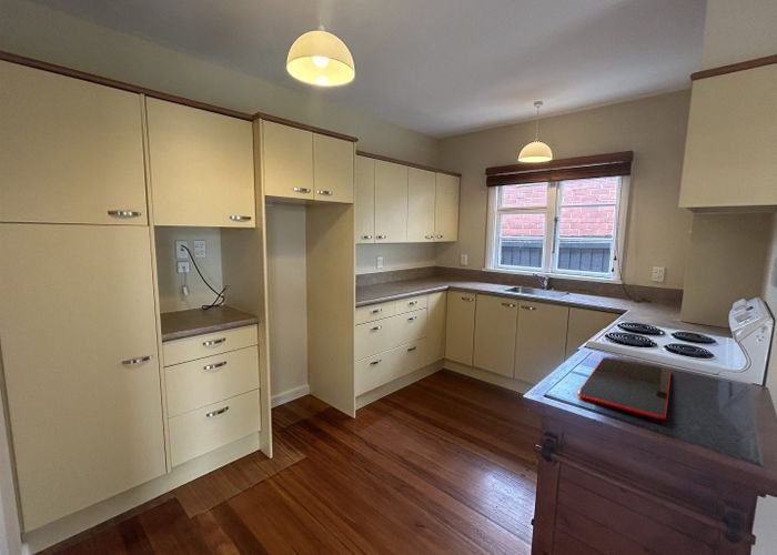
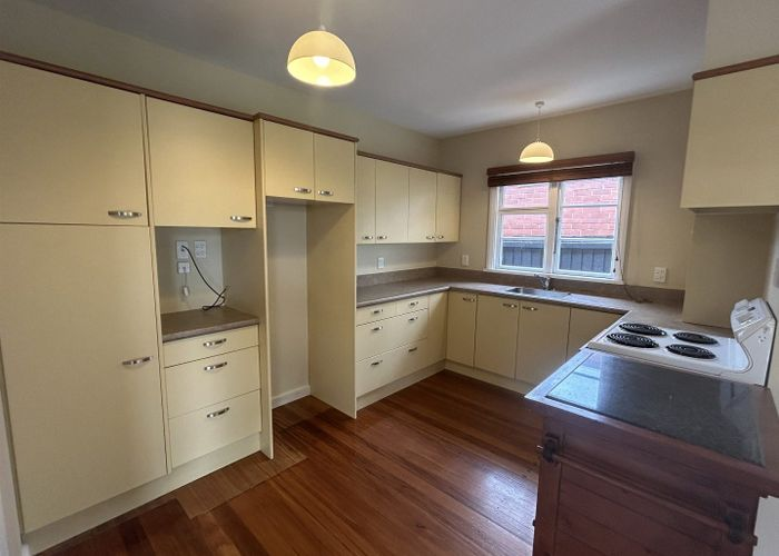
- cutting board [576,356,673,420]
